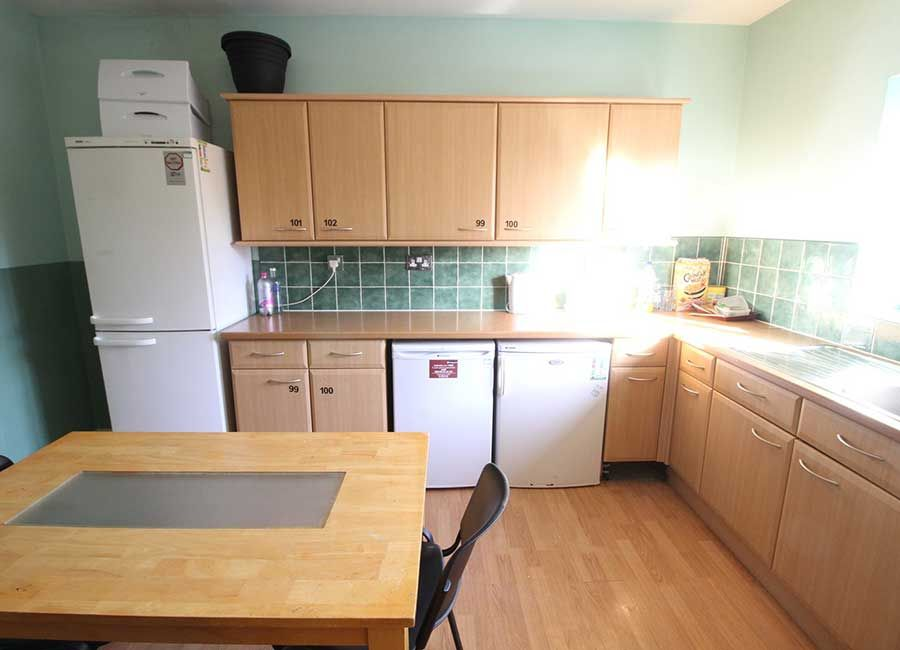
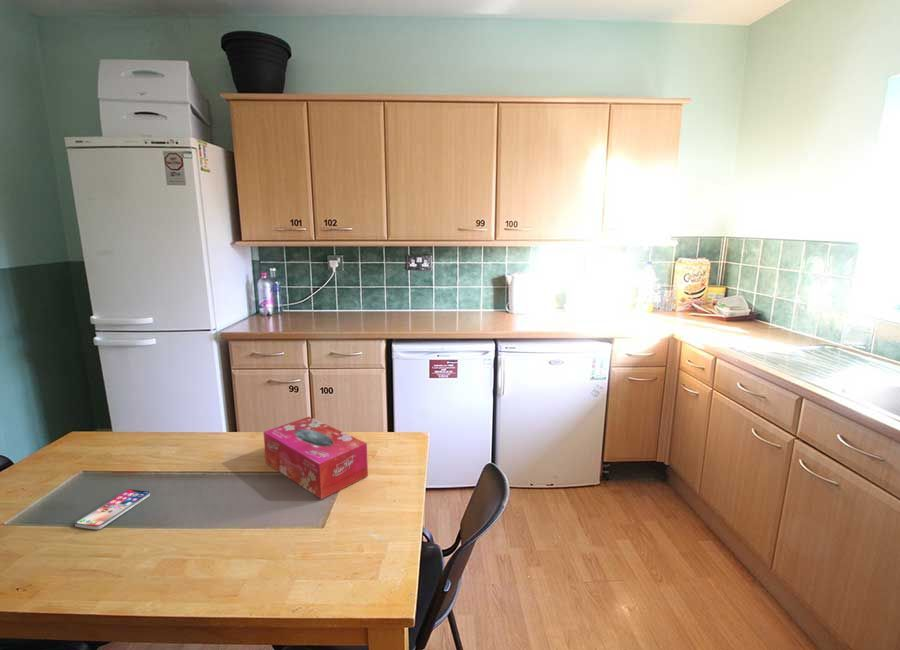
+ tissue box [263,416,369,500]
+ smartphone [74,488,151,530]
